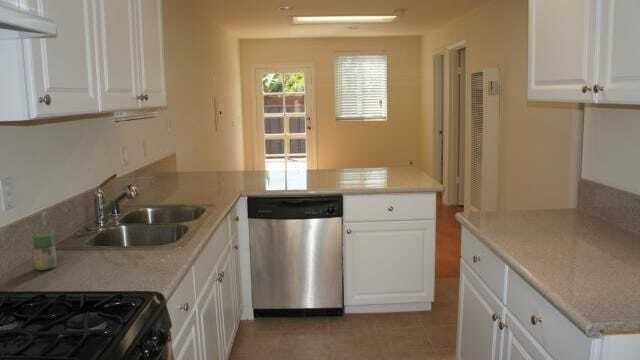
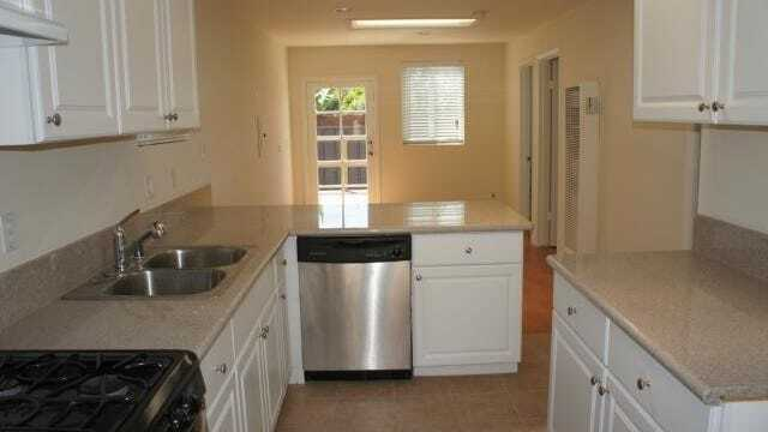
- jar [31,232,58,271]
